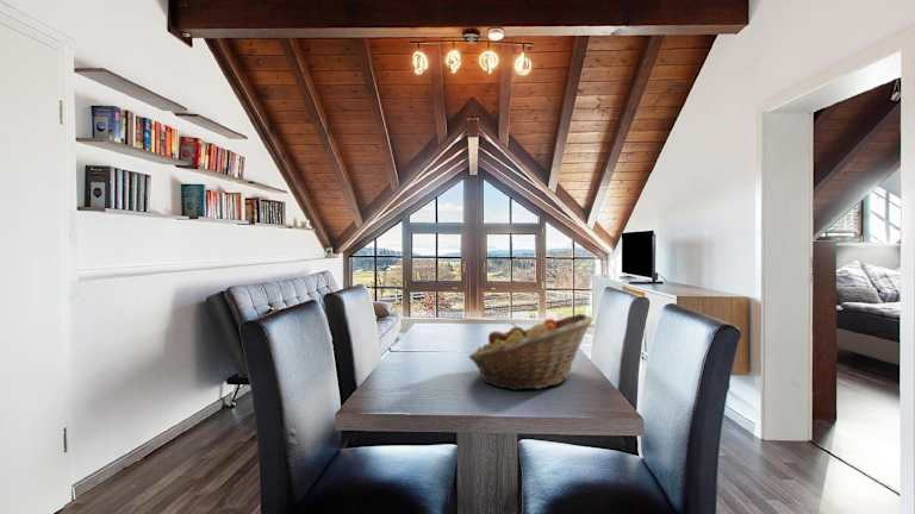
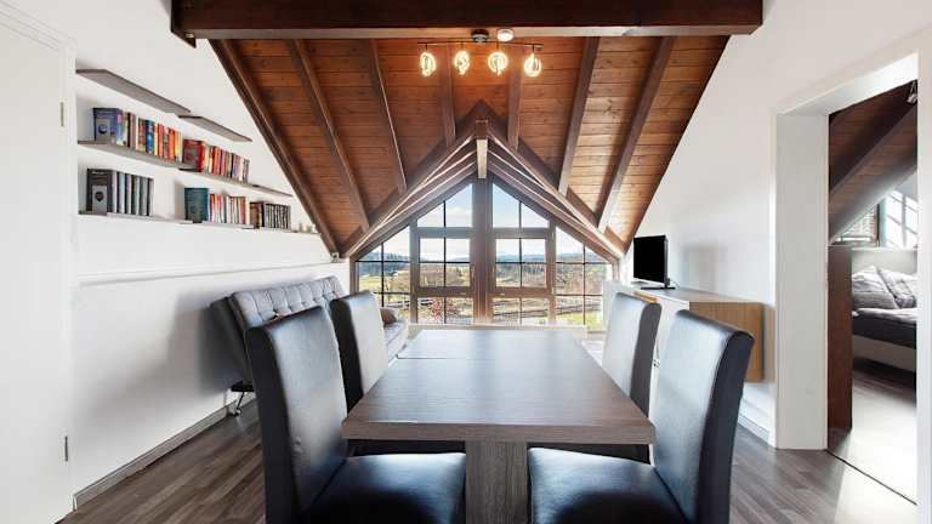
- fruit basket [467,313,593,391]
